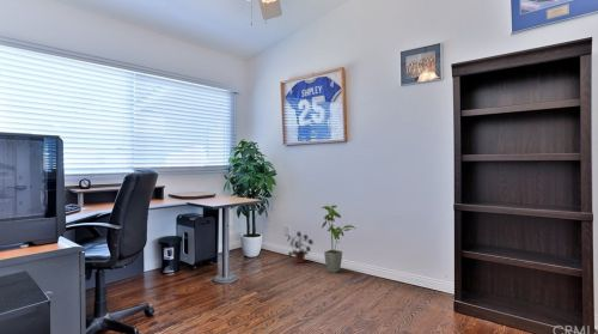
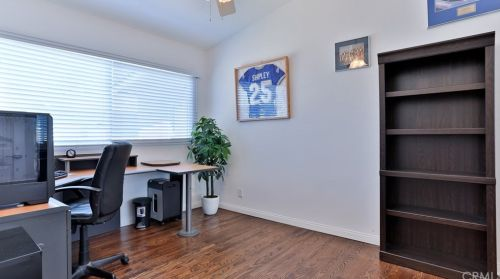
- potted plant [287,230,315,265]
- house plant [321,205,356,274]
